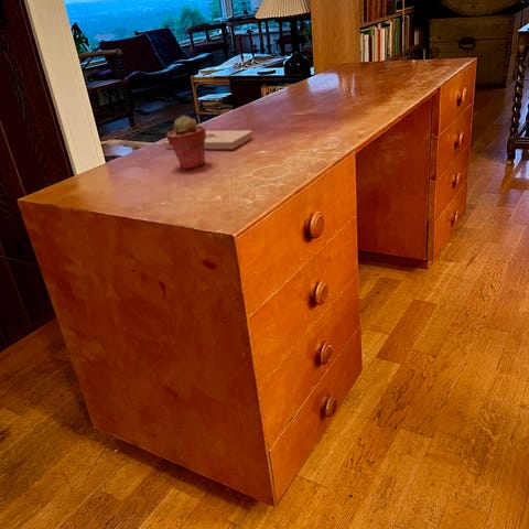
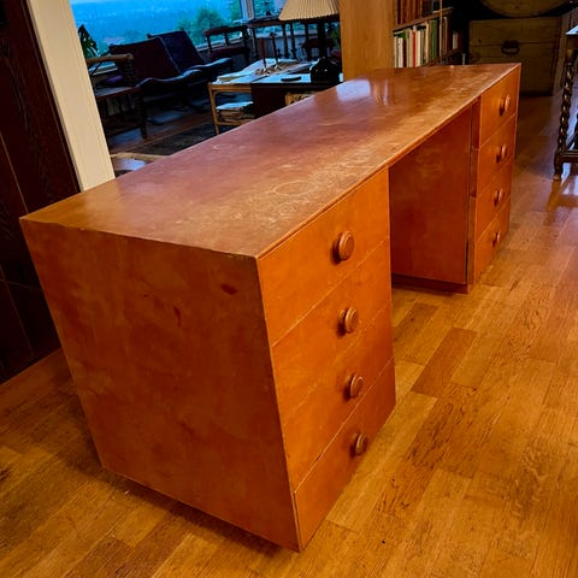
- notepad [163,129,253,150]
- potted succulent [165,115,206,171]
